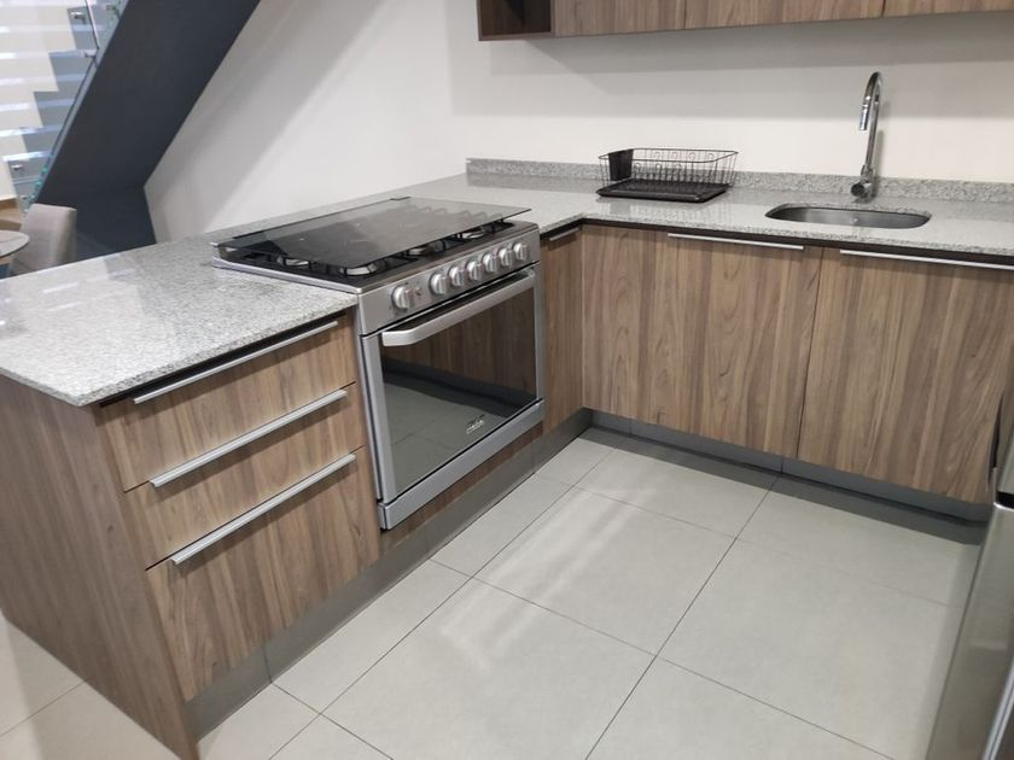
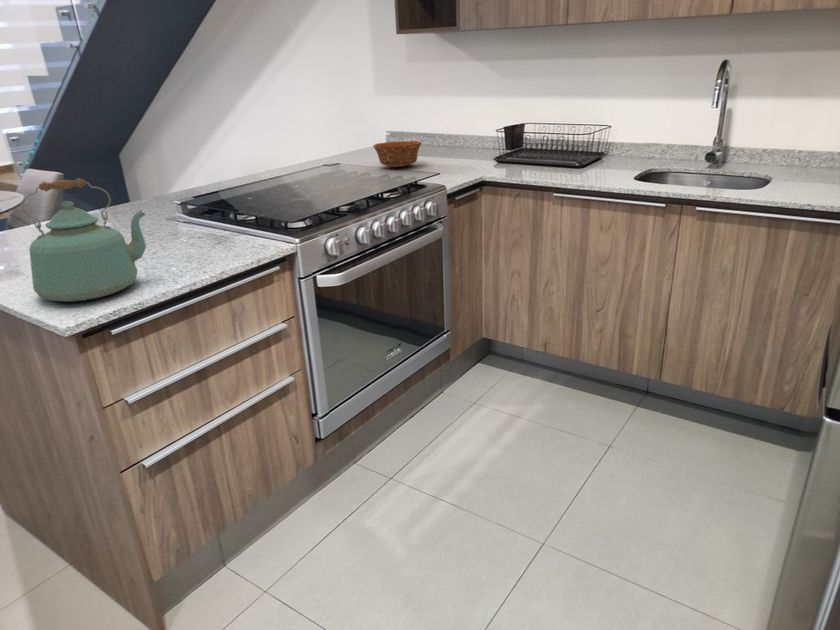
+ kettle [20,177,147,303]
+ bowl [372,140,423,168]
